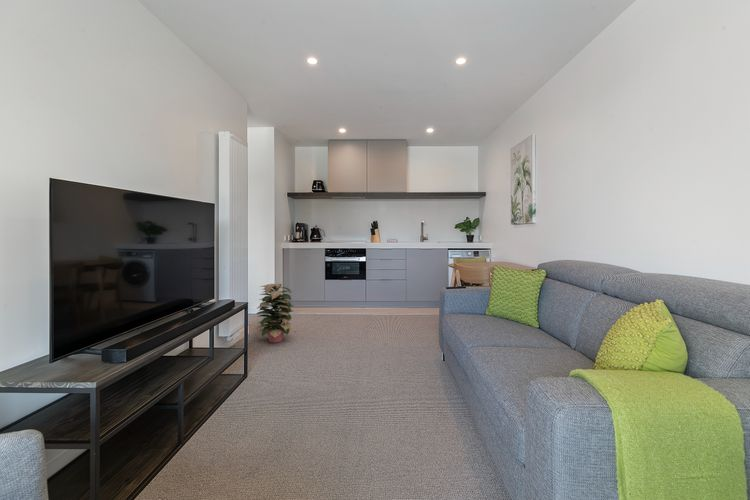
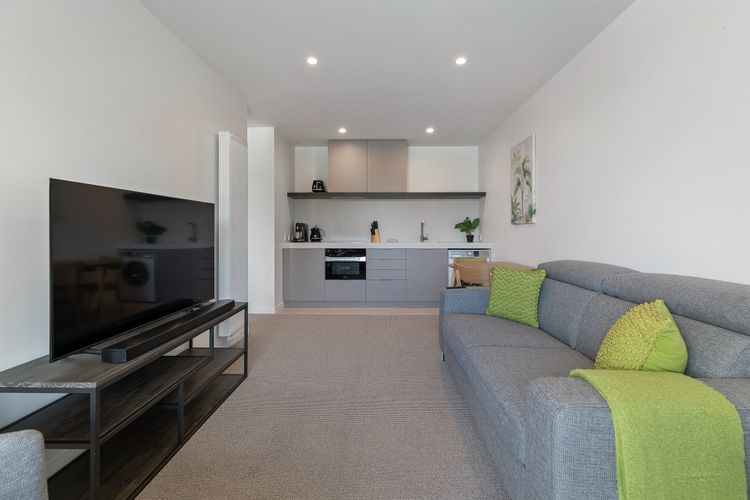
- decorative plant [253,283,297,343]
